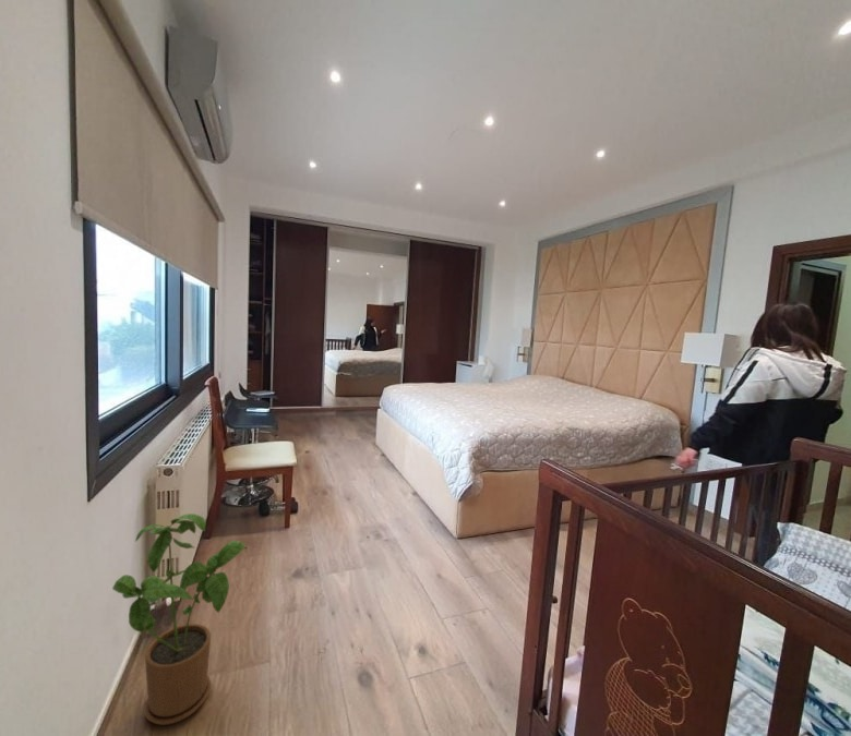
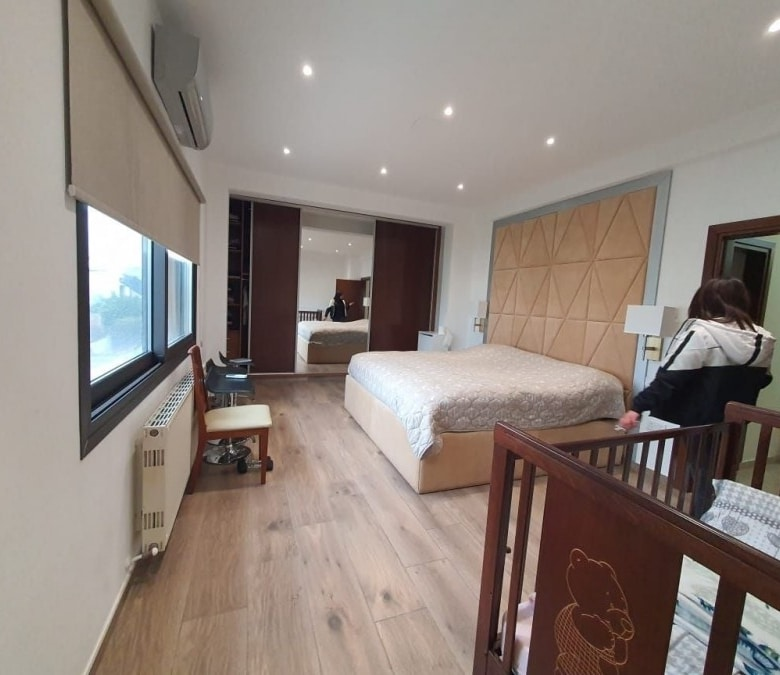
- house plant [111,512,249,726]
